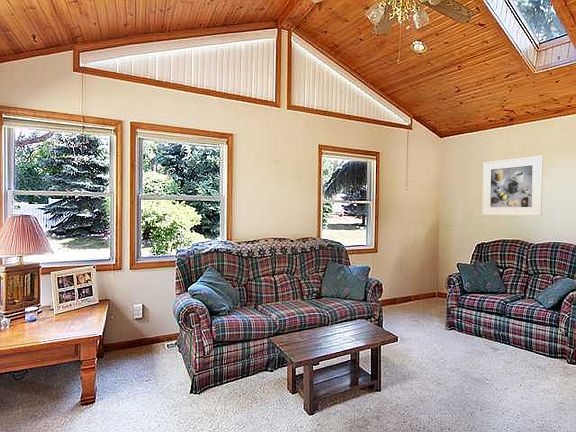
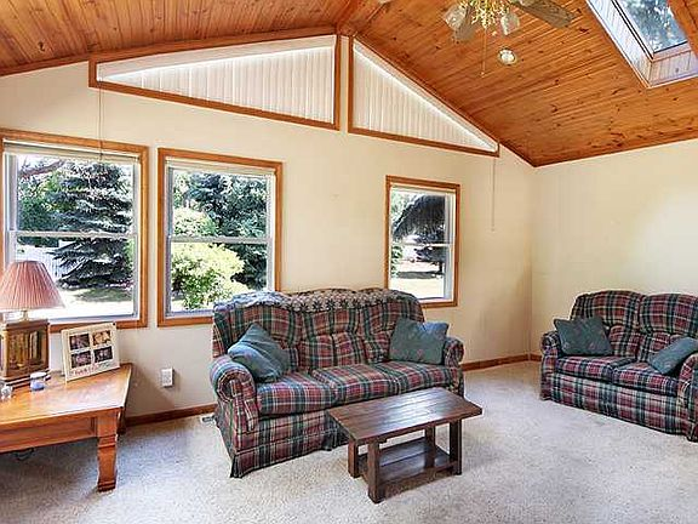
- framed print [482,155,544,217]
